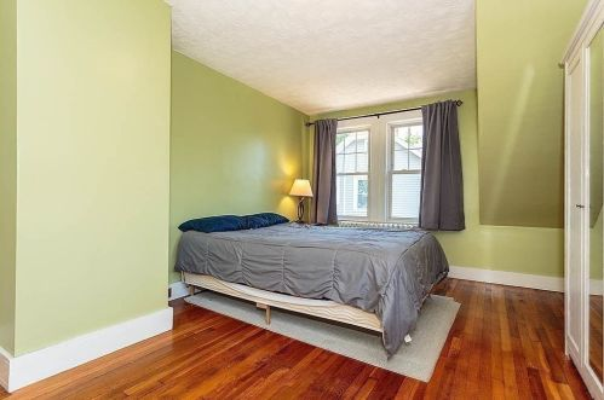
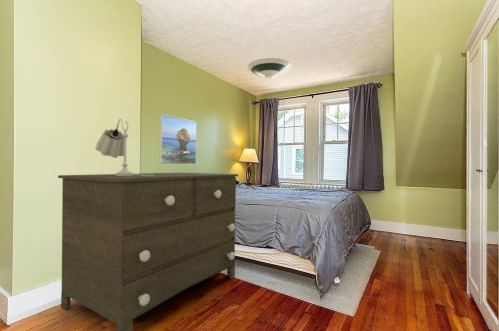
+ table lamp [94,118,154,176]
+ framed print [159,113,197,165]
+ dresser [57,172,239,331]
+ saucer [247,57,292,80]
